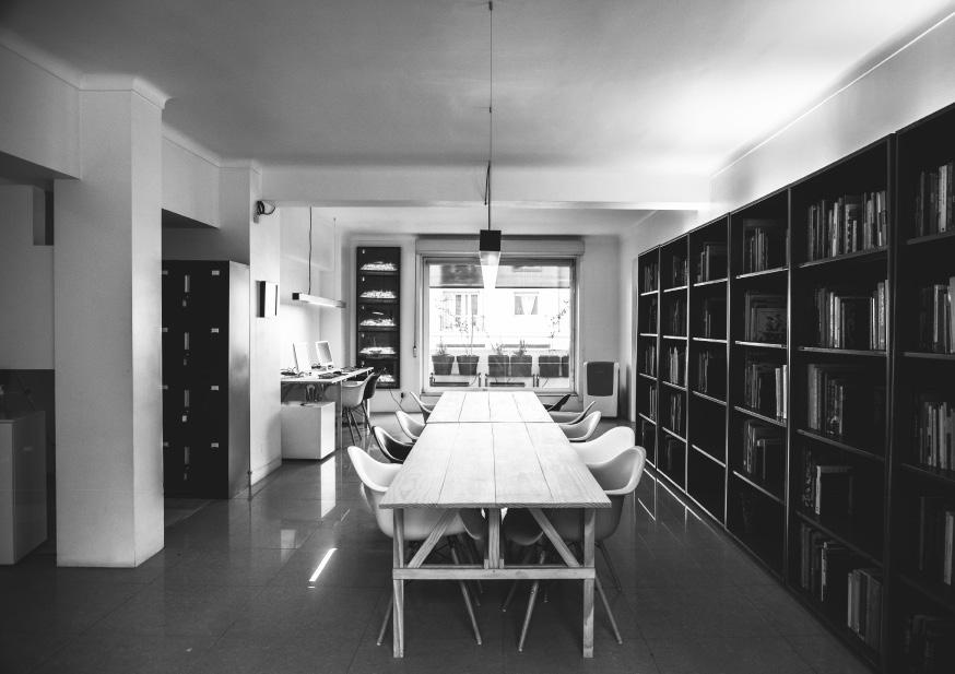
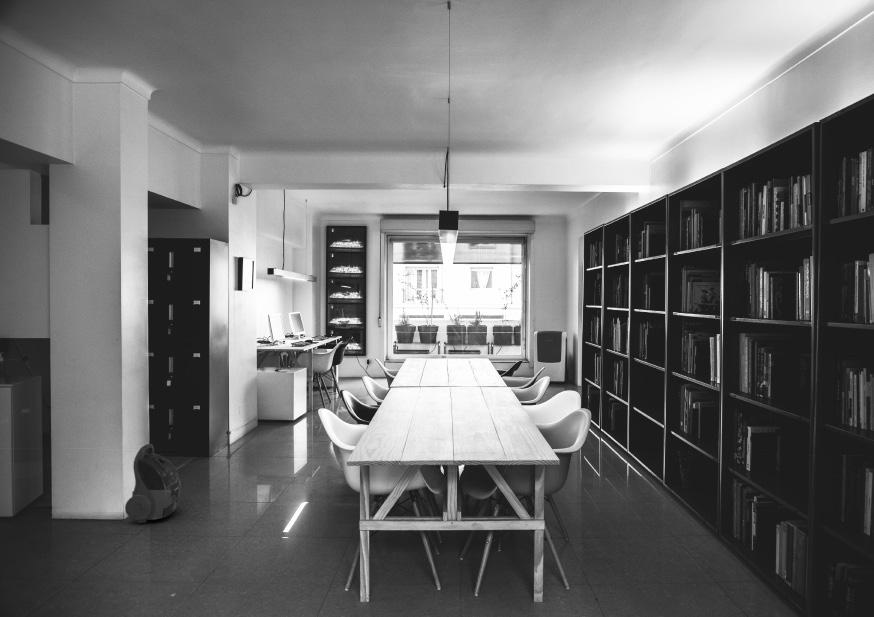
+ vacuum cleaner [124,443,182,524]
